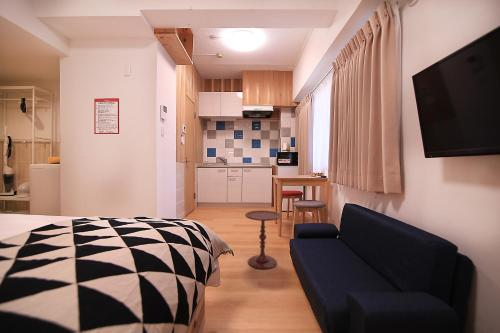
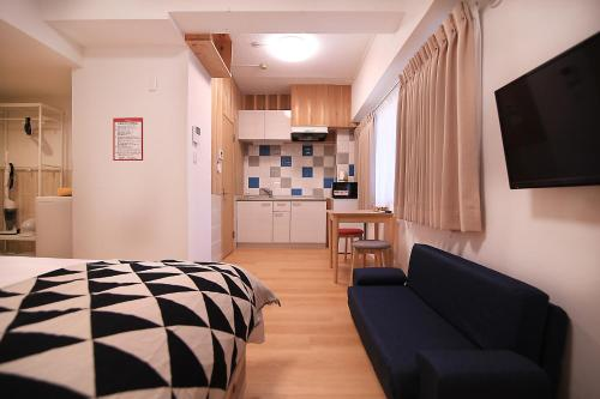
- side table [244,209,282,270]
